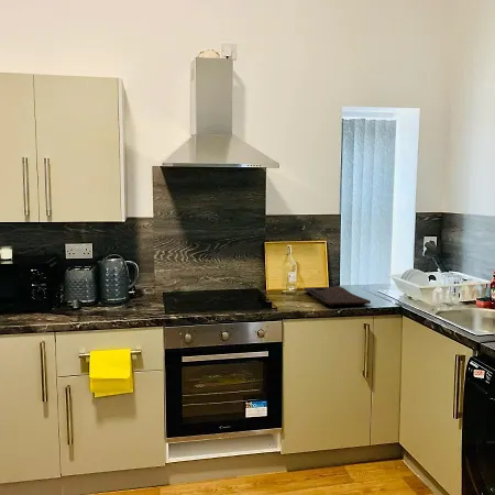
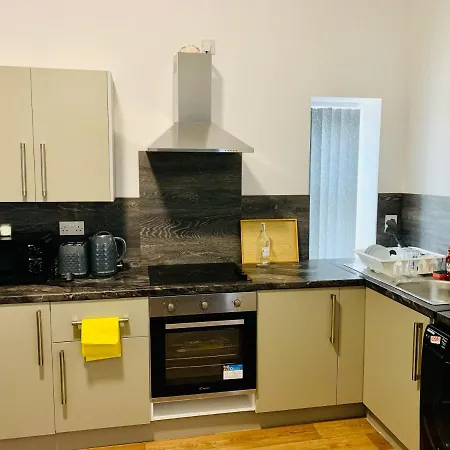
- cutting board [302,286,372,308]
